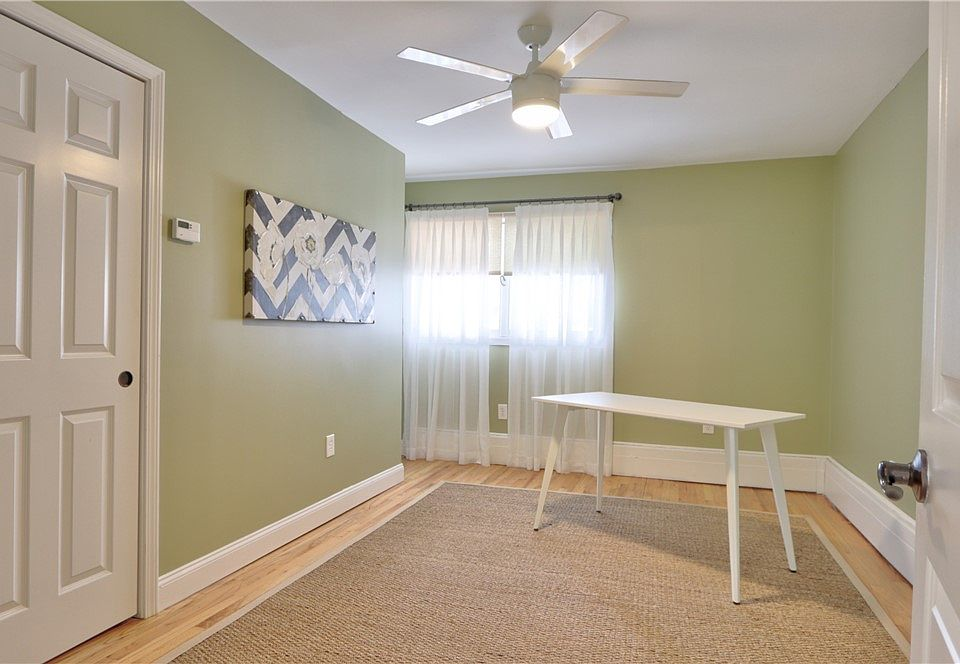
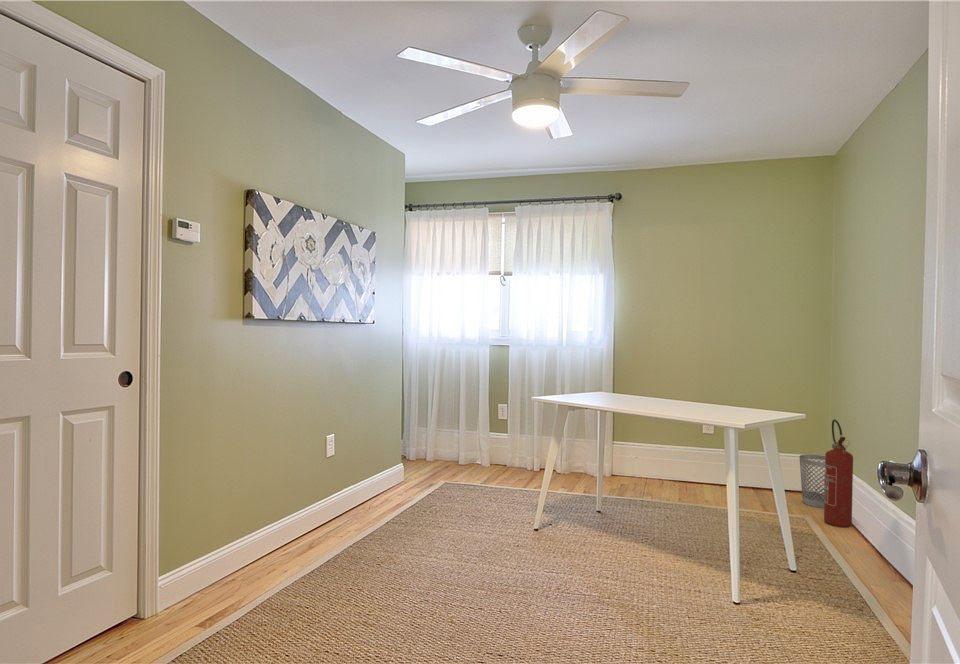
+ fire extinguisher [823,419,854,528]
+ wastebasket [798,454,825,509]
